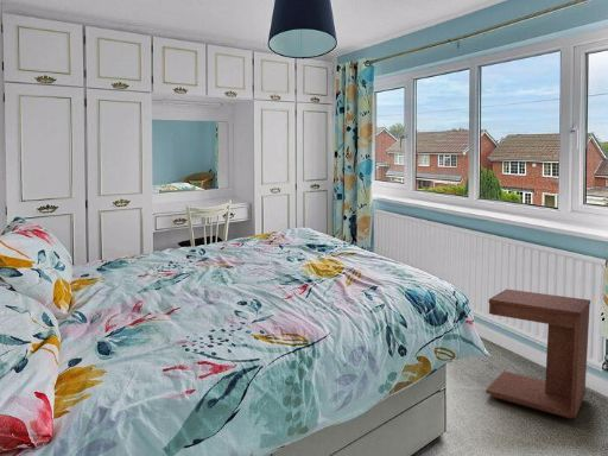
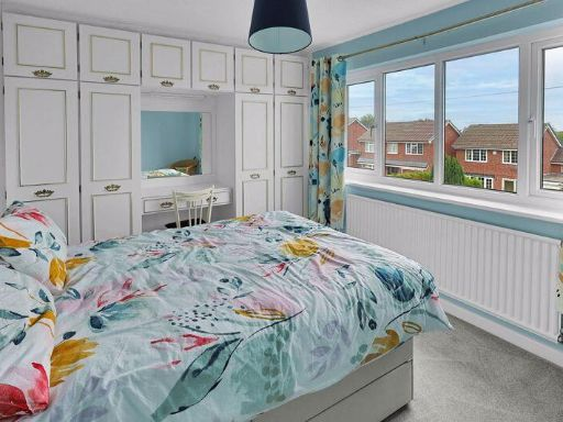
- side table [484,289,591,419]
